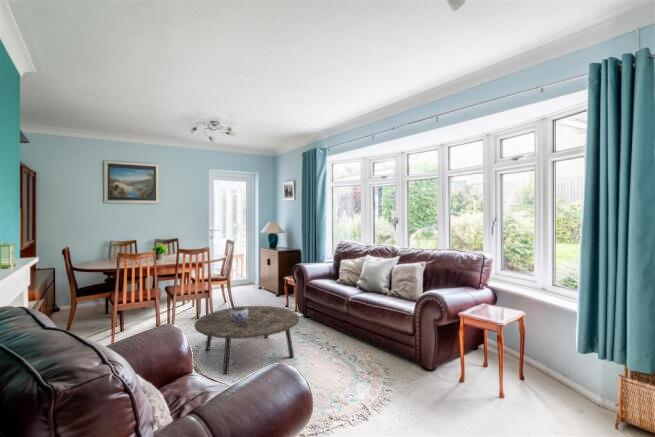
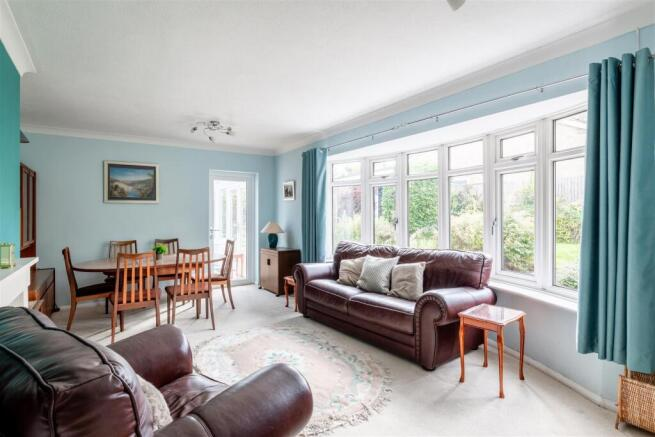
- coffee table [193,305,300,375]
- jar [230,305,248,322]
